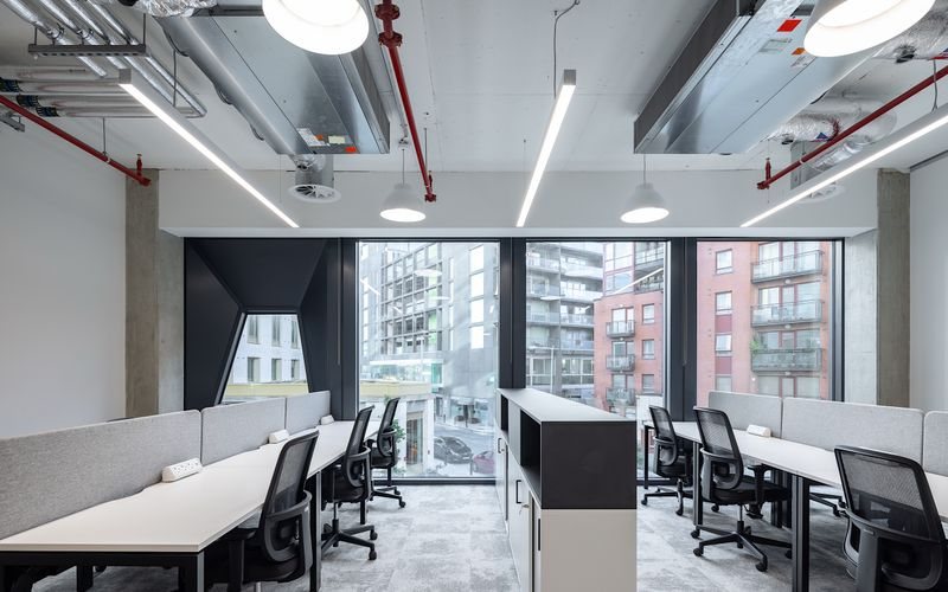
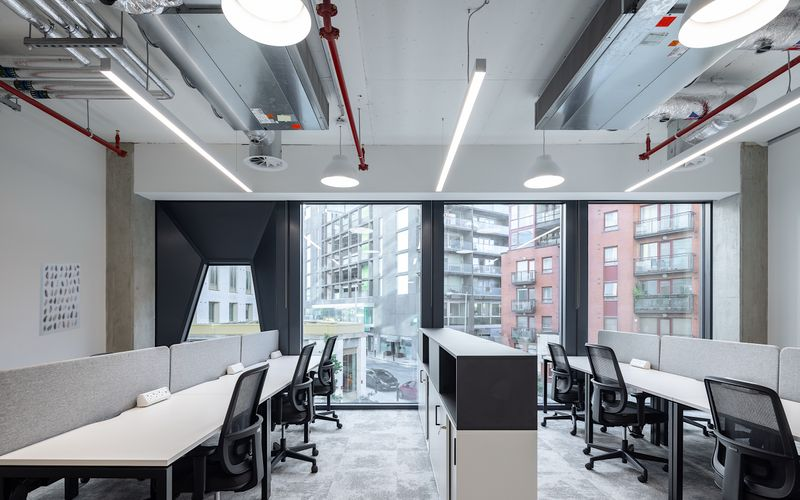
+ wall art [38,262,82,337]
